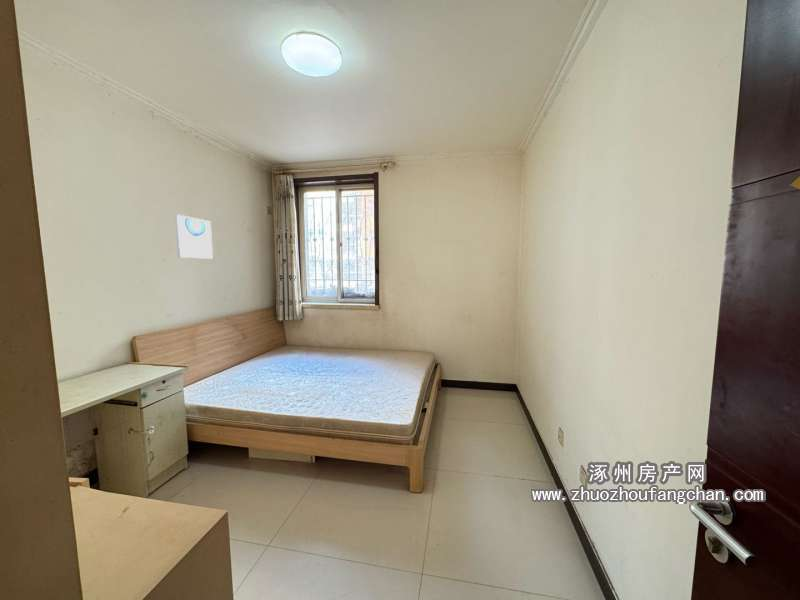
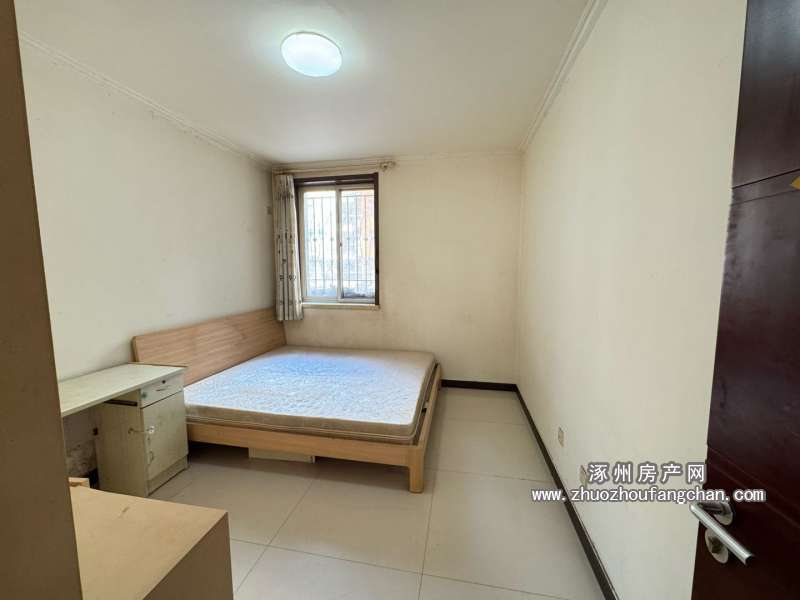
- wall art [174,213,214,260]
